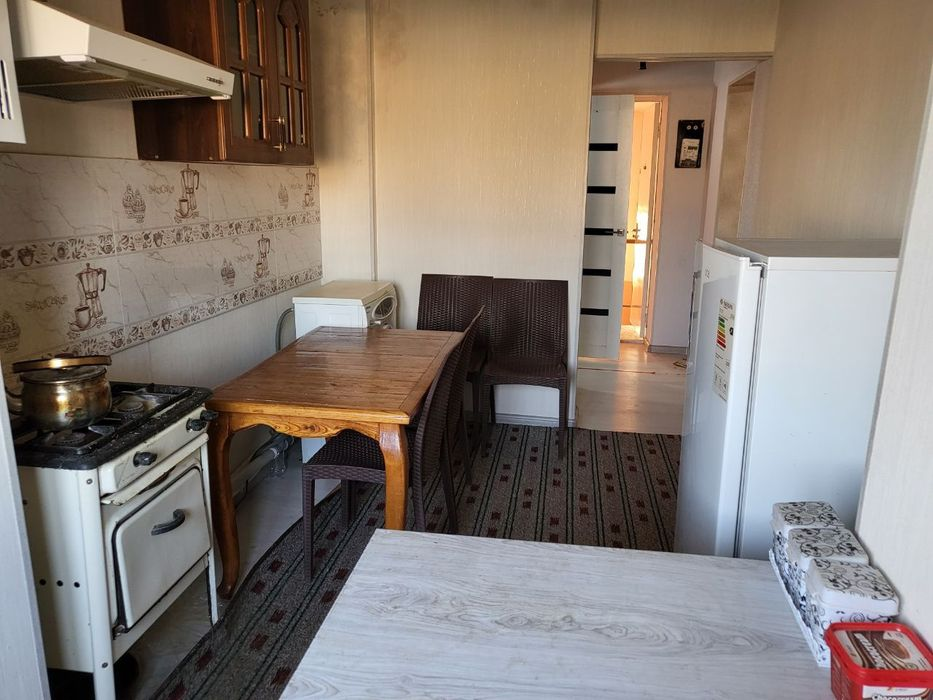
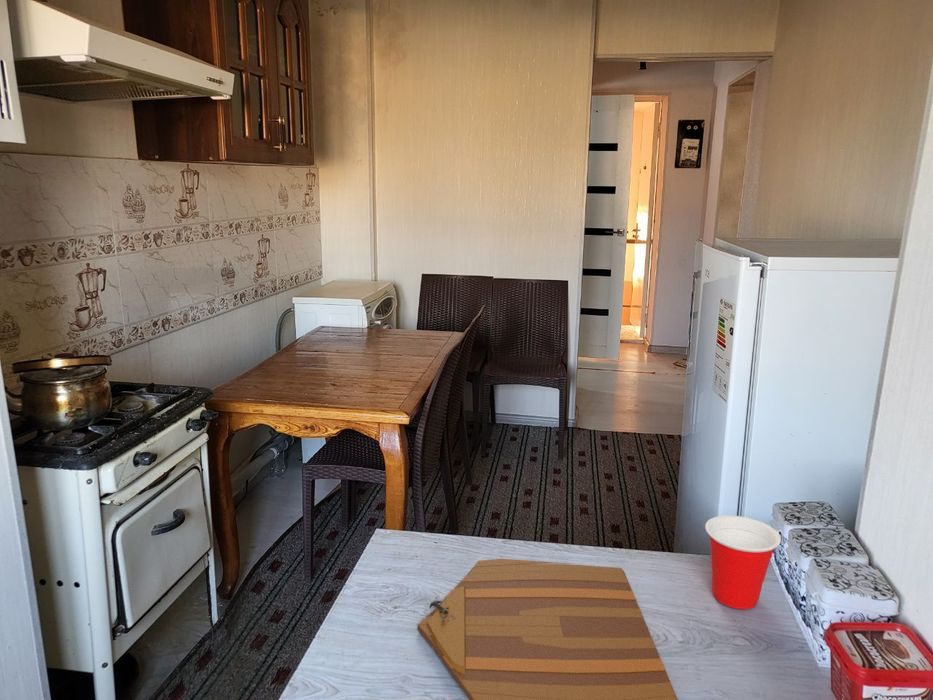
+ cutting board [417,558,679,700]
+ cup [704,514,782,610]
